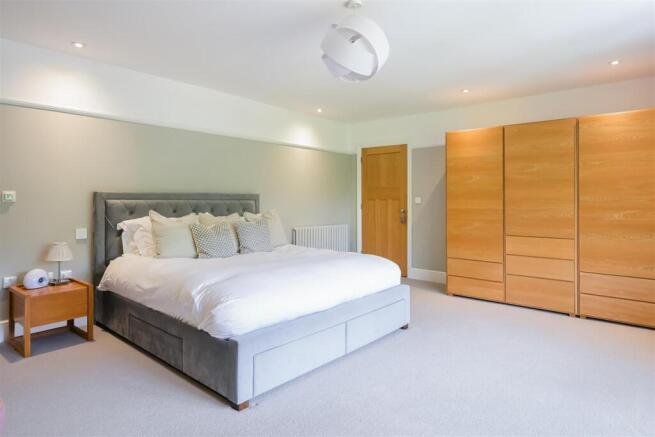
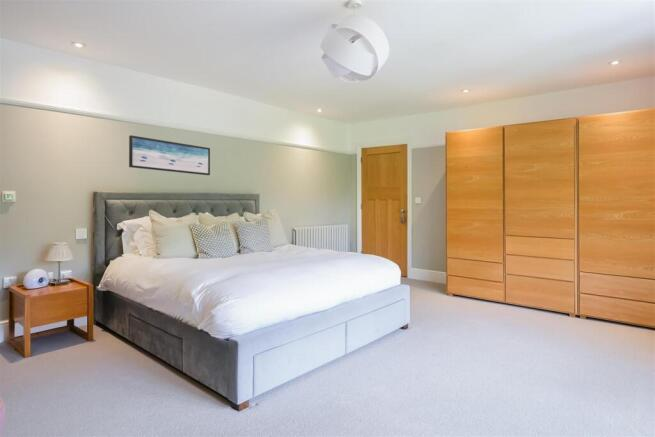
+ wall art [128,134,211,176]
